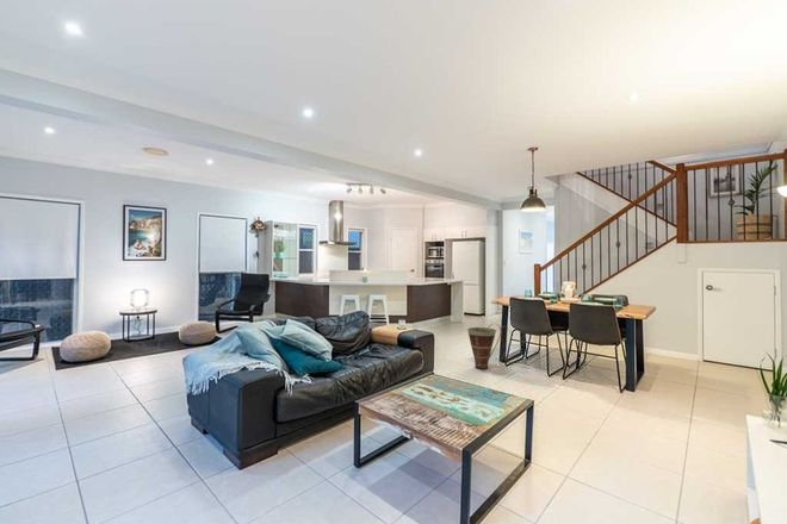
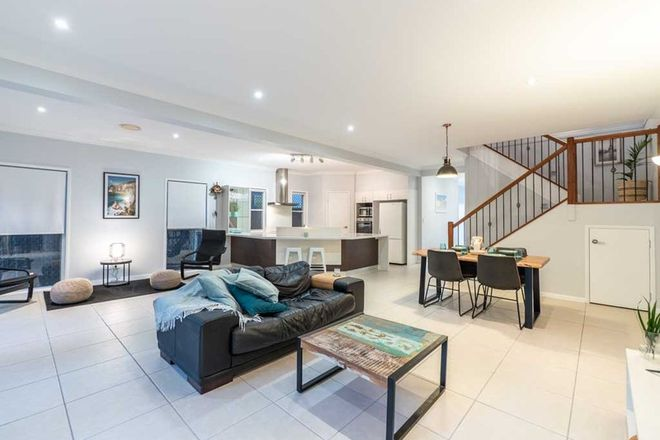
- basket [466,323,512,370]
